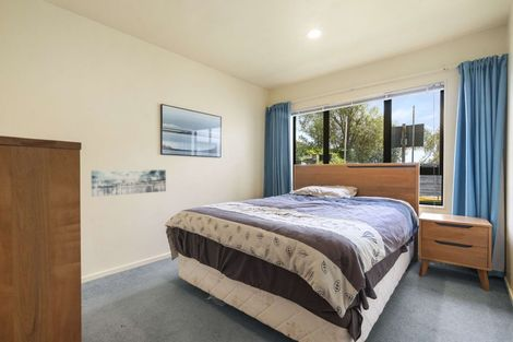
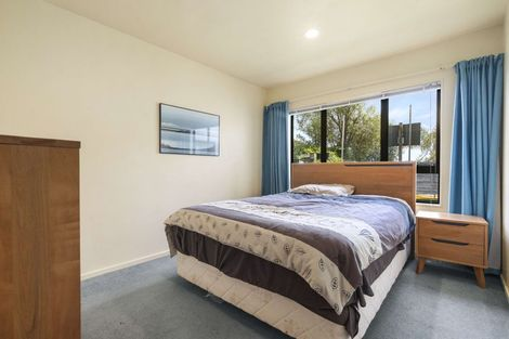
- wall art [91,169,167,198]
